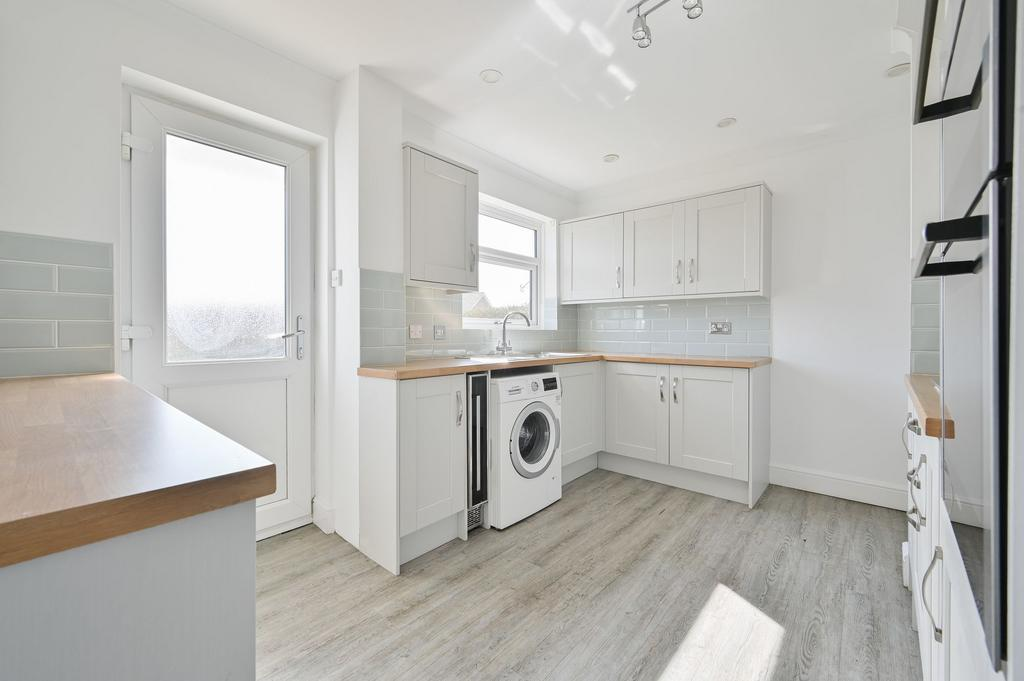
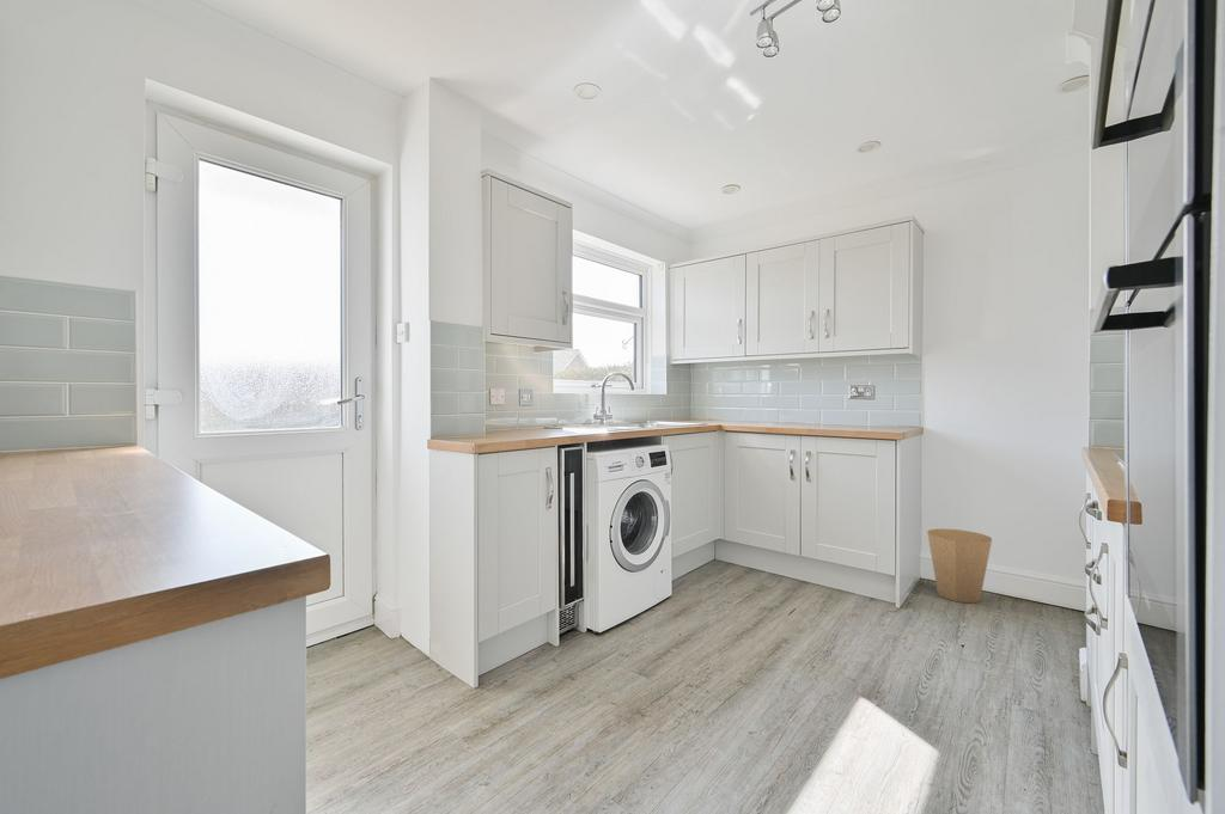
+ trash can [926,527,993,604]
